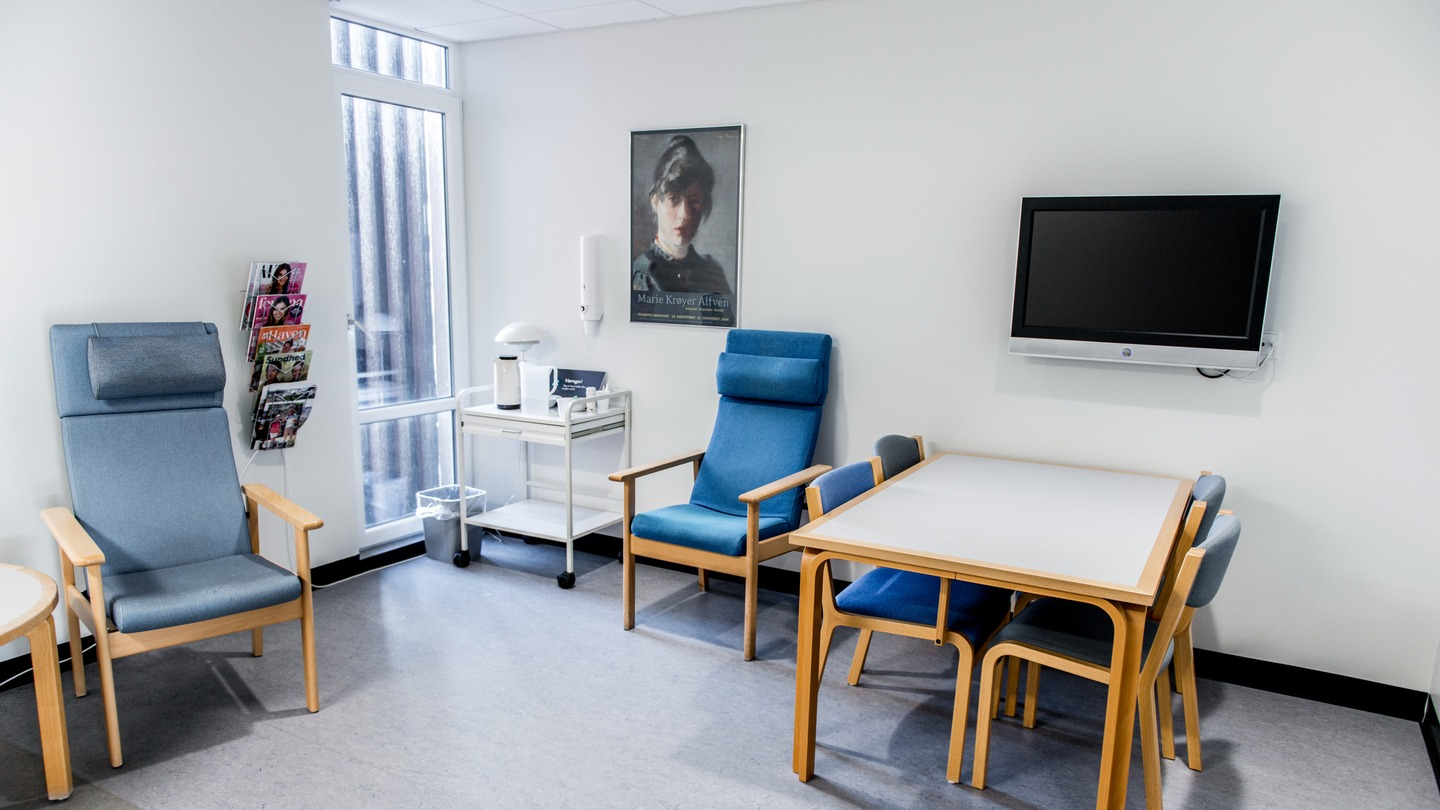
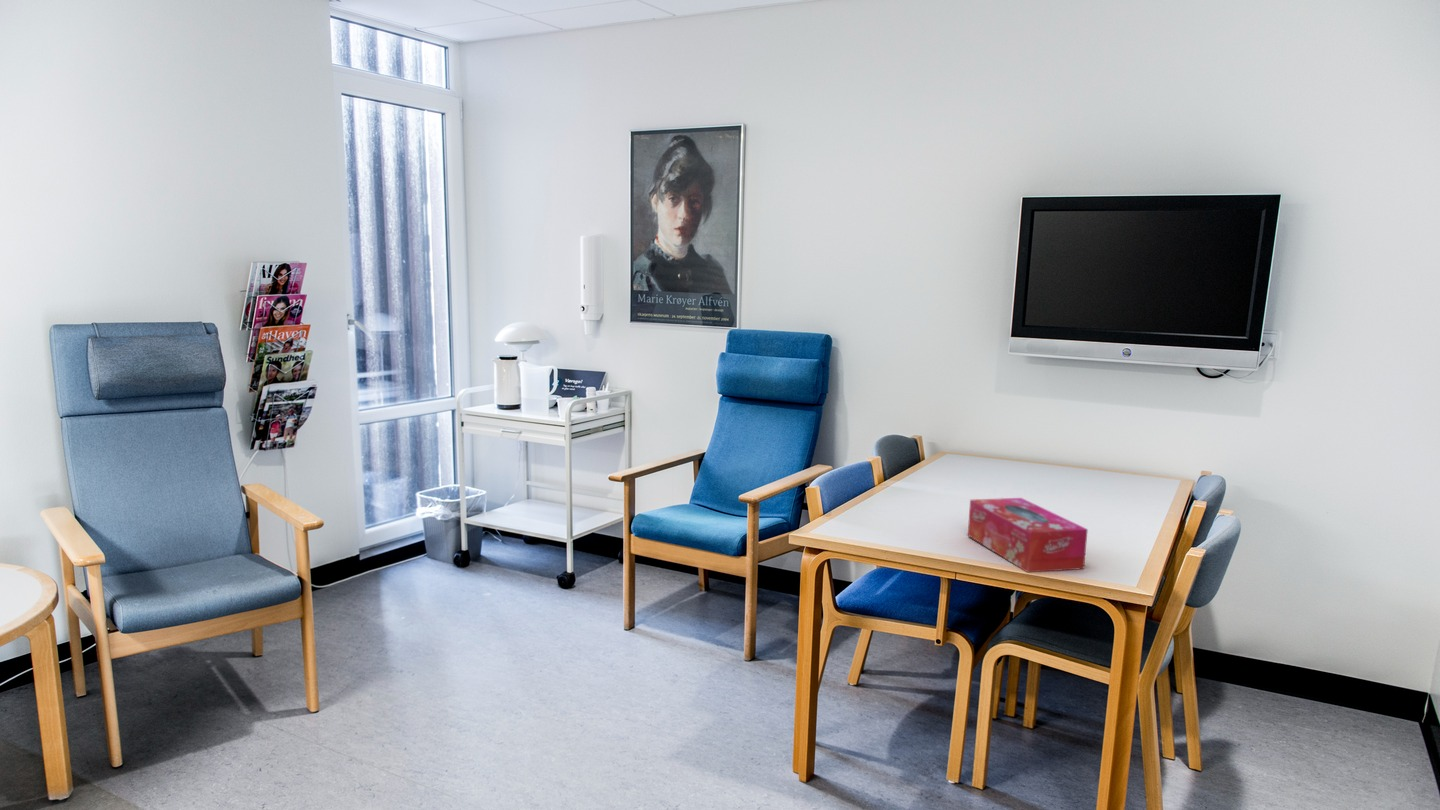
+ tissue box [967,497,1089,573]
